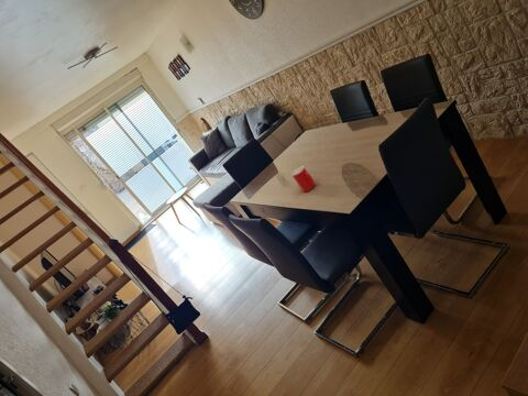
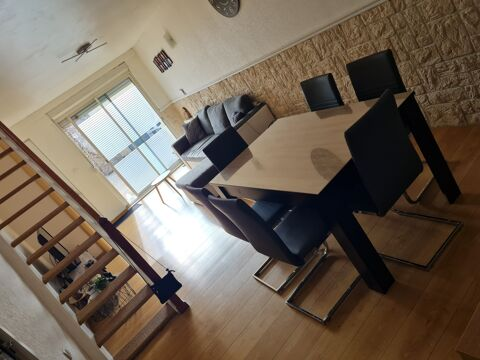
- cup [290,165,317,194]
